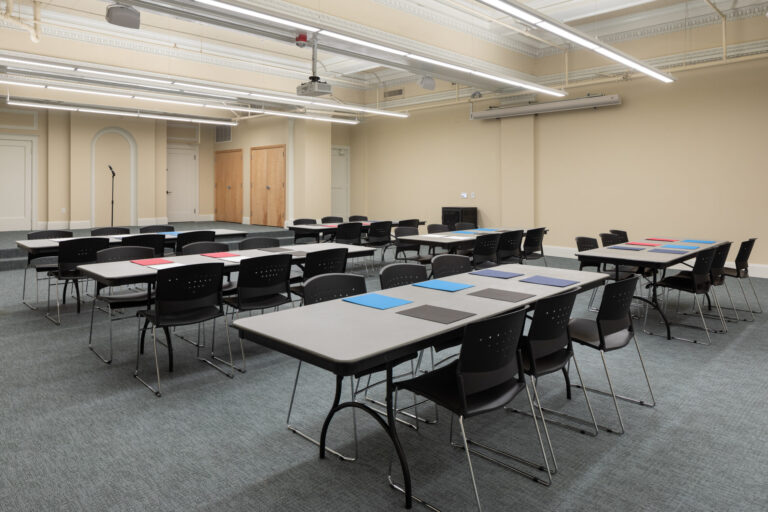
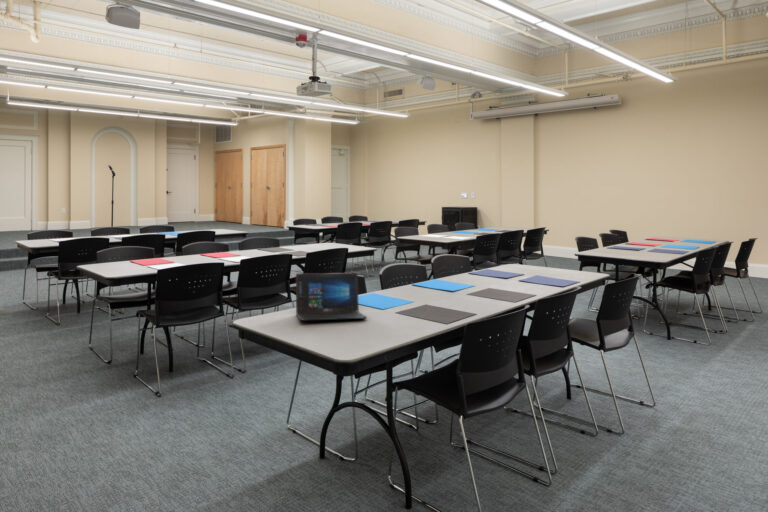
+ laptop [295,272,368,322]
